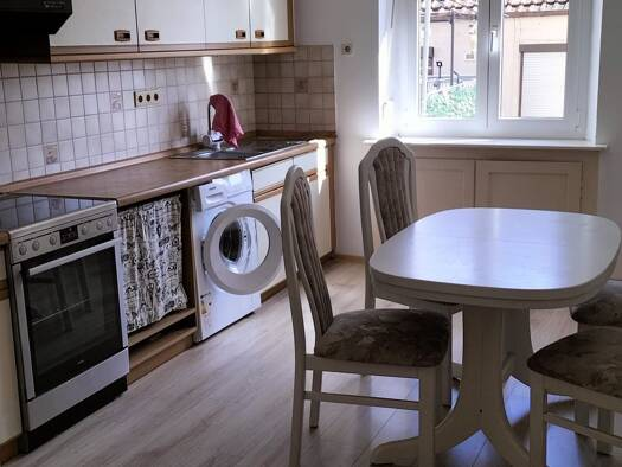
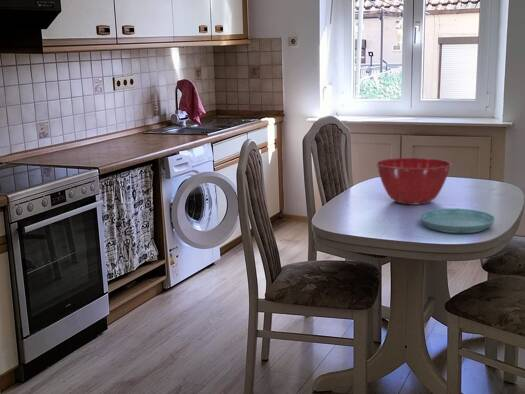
+ saucer [419,208,496,234]
+ mixing bowl [375,157,452,205]
